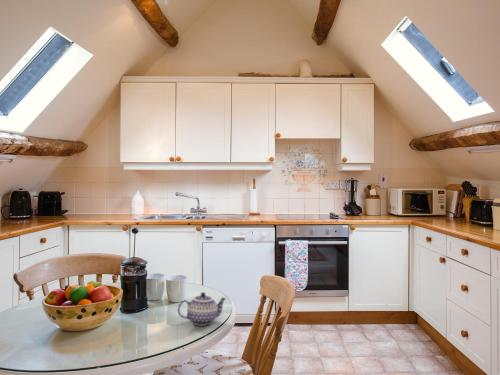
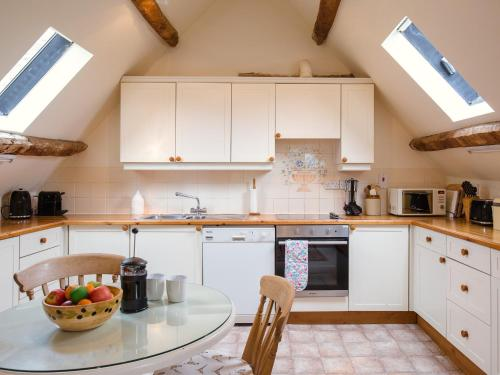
- teapot [177,291,227,326]
